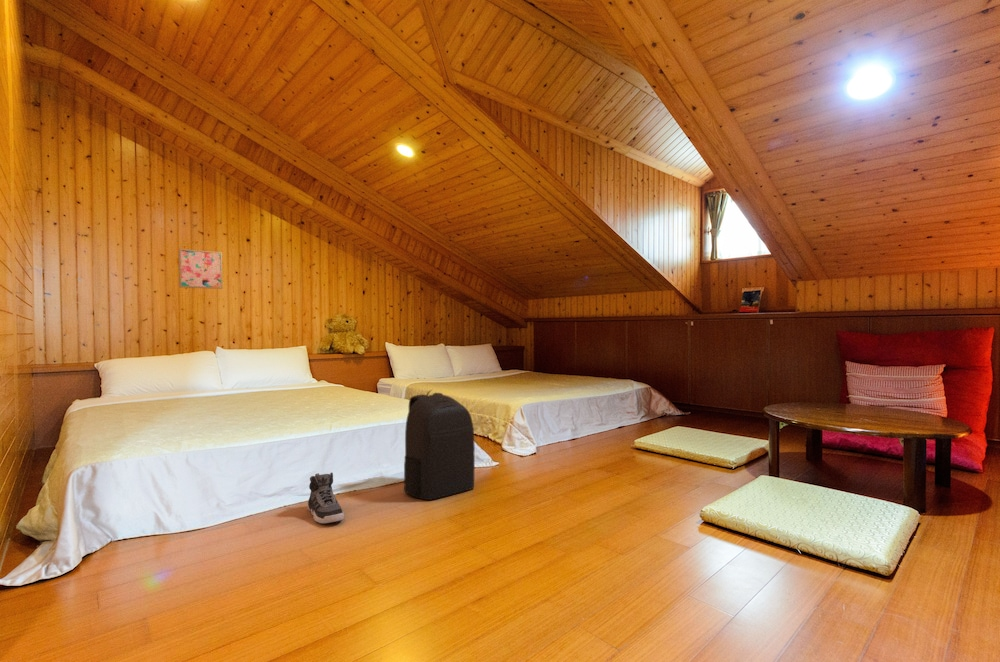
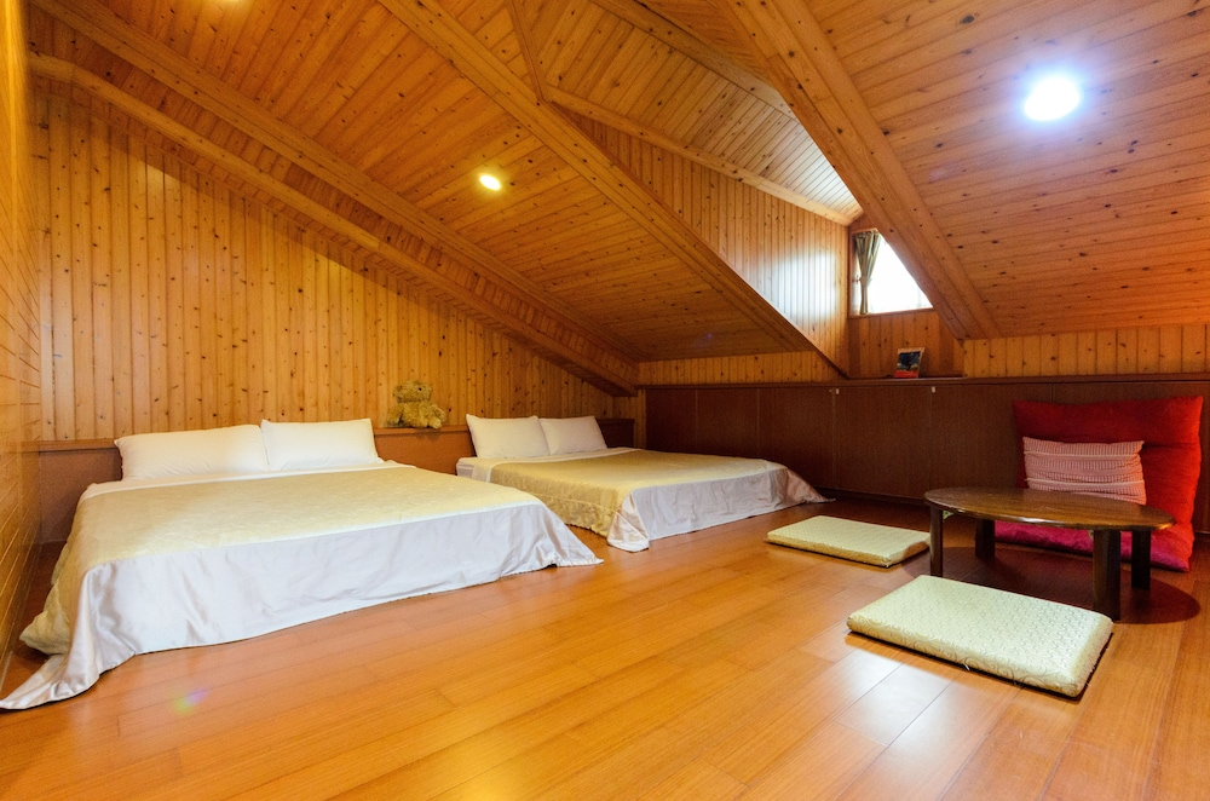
- backpack [403,389,476,501]
- wall art [178,248,224,290]
- sneaker [307,472,345,524]
